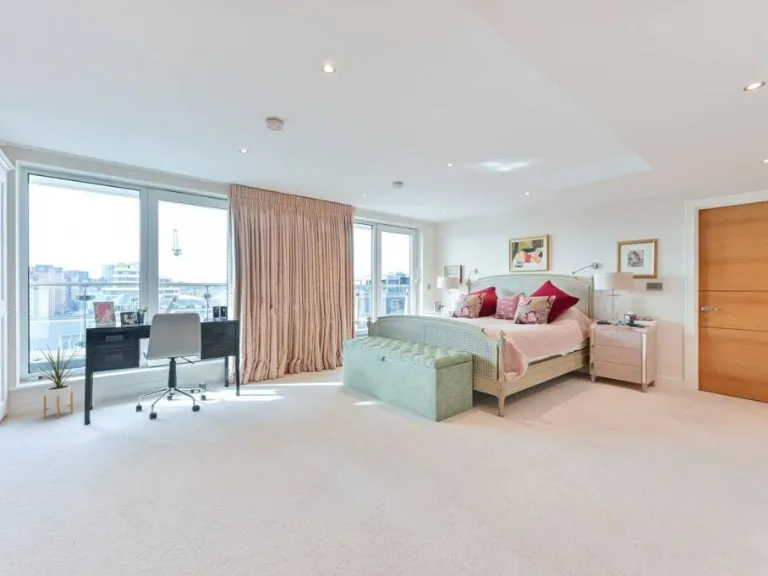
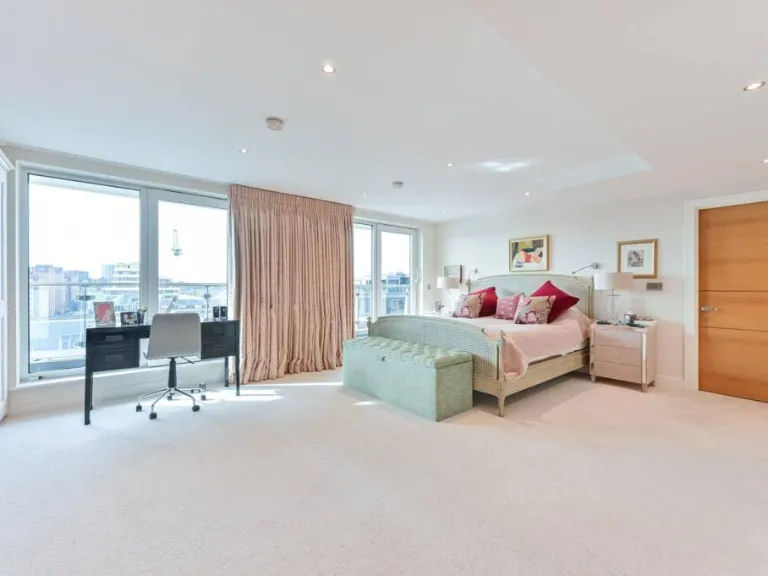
- house plant [35,342,85,419]
